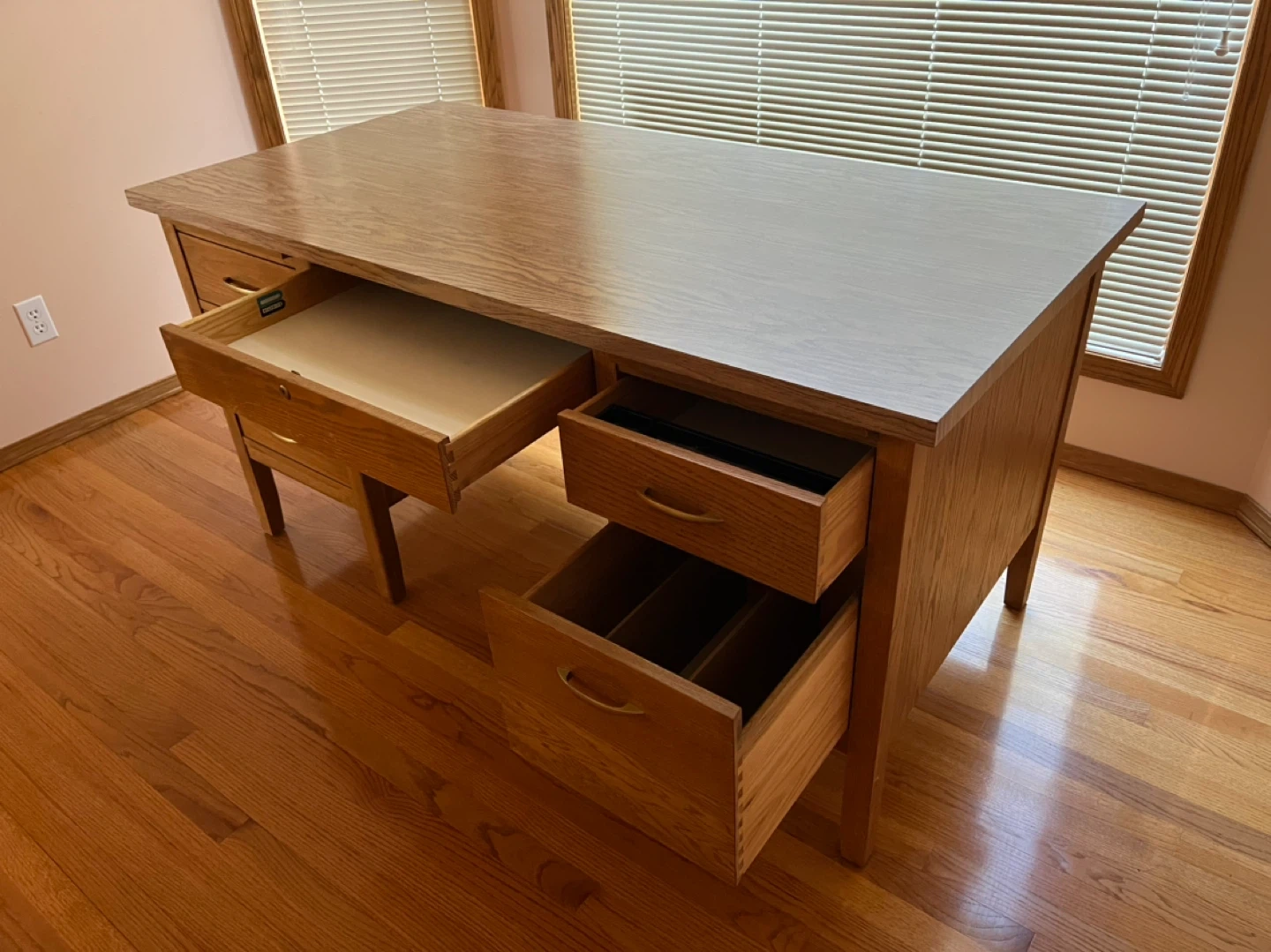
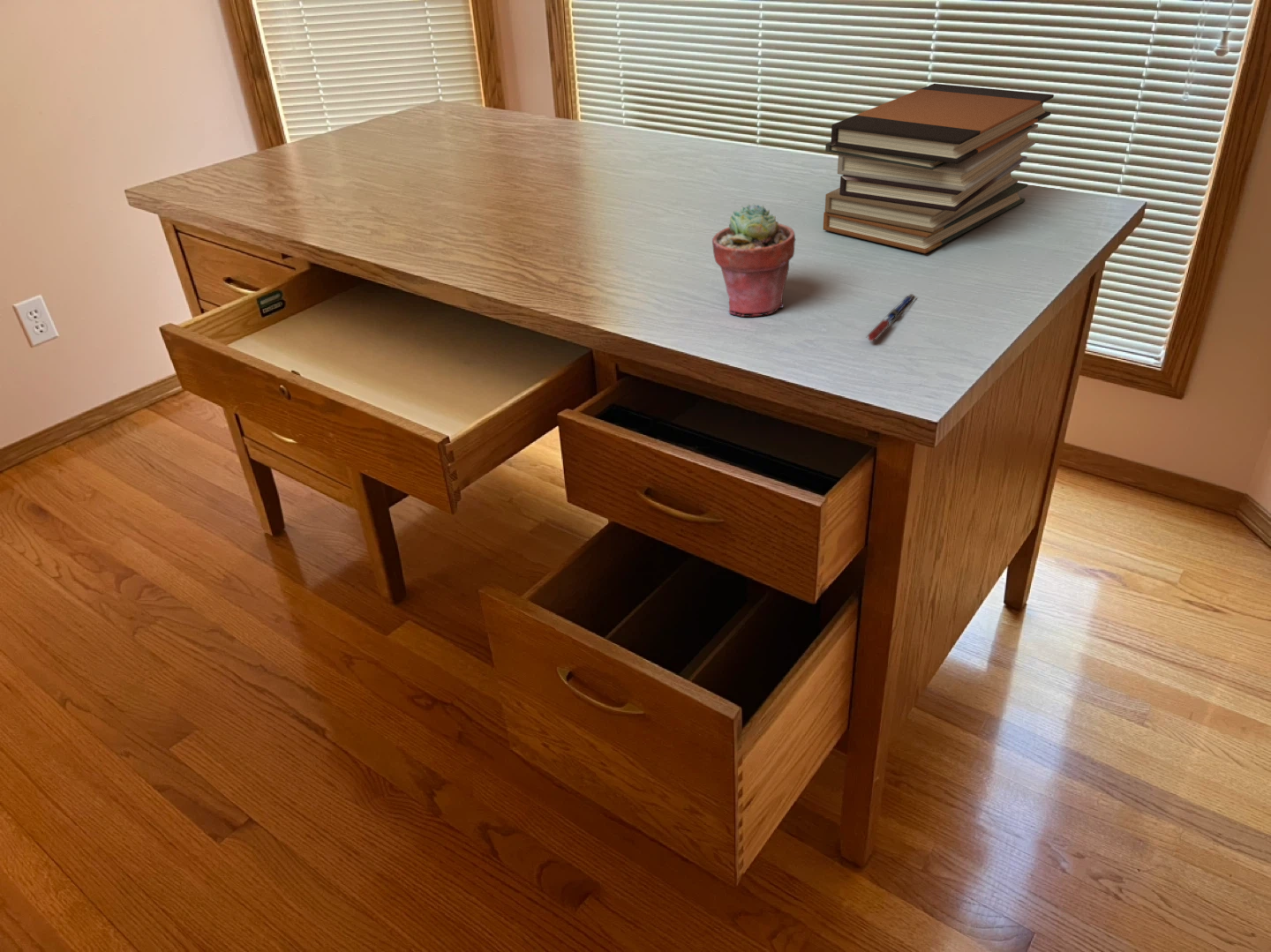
+ book stack [823,83,1055,255]
+ pen [865,293,918,342]
+ potted succulent [711,203,796,318]
